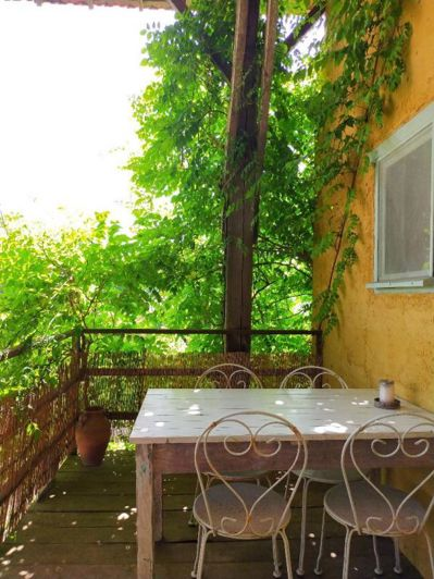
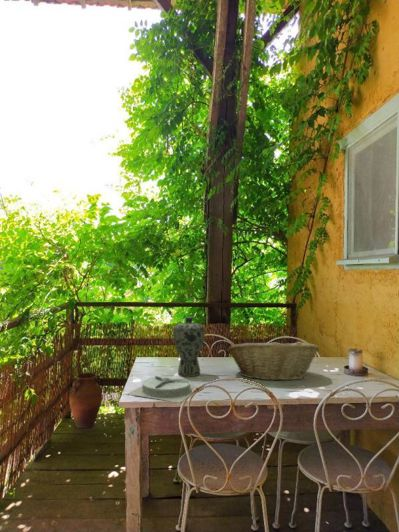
+ plate [126,374,203,404]
+ vase [172,316,206,377]
+ fruit basket [226,340,320,382]
